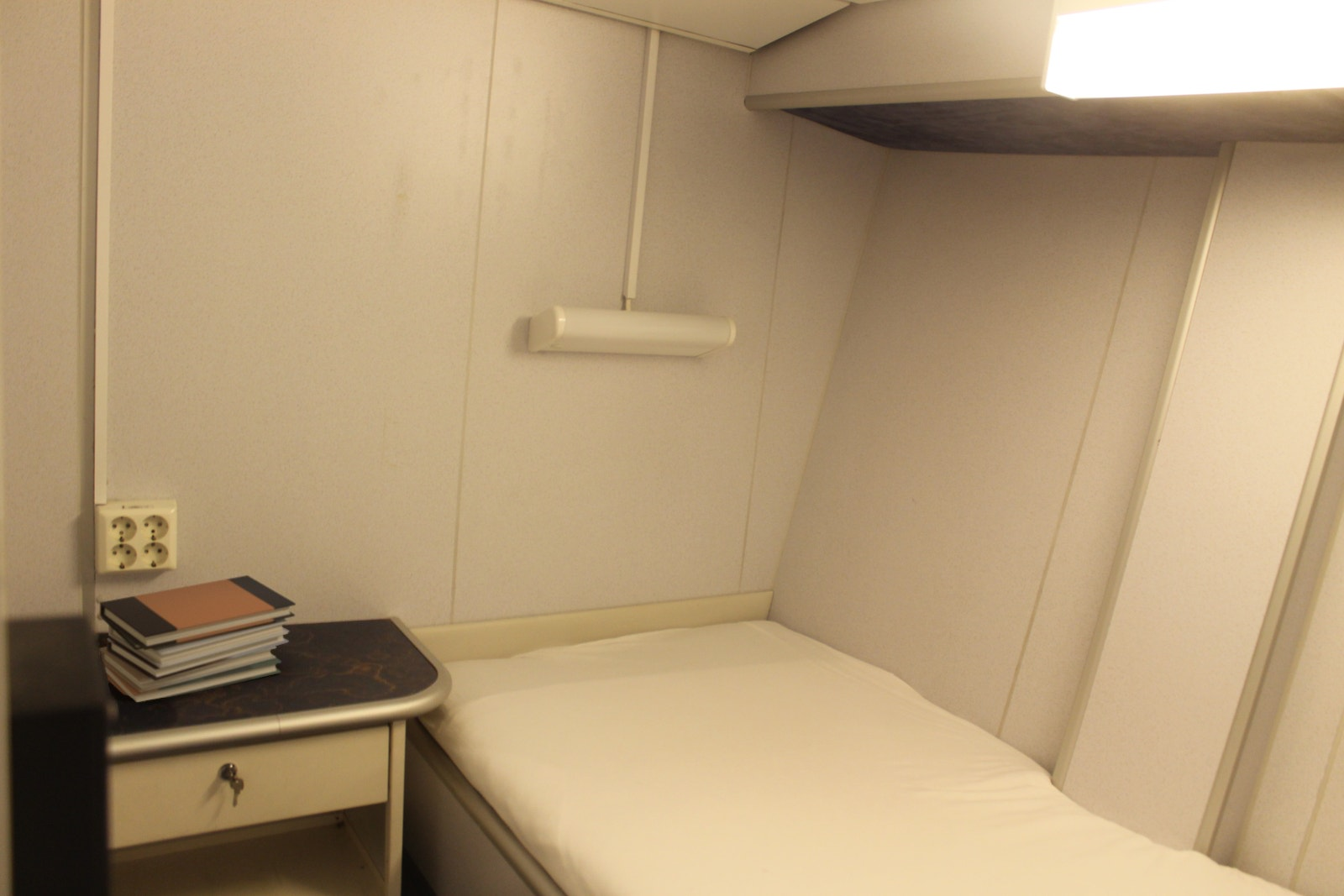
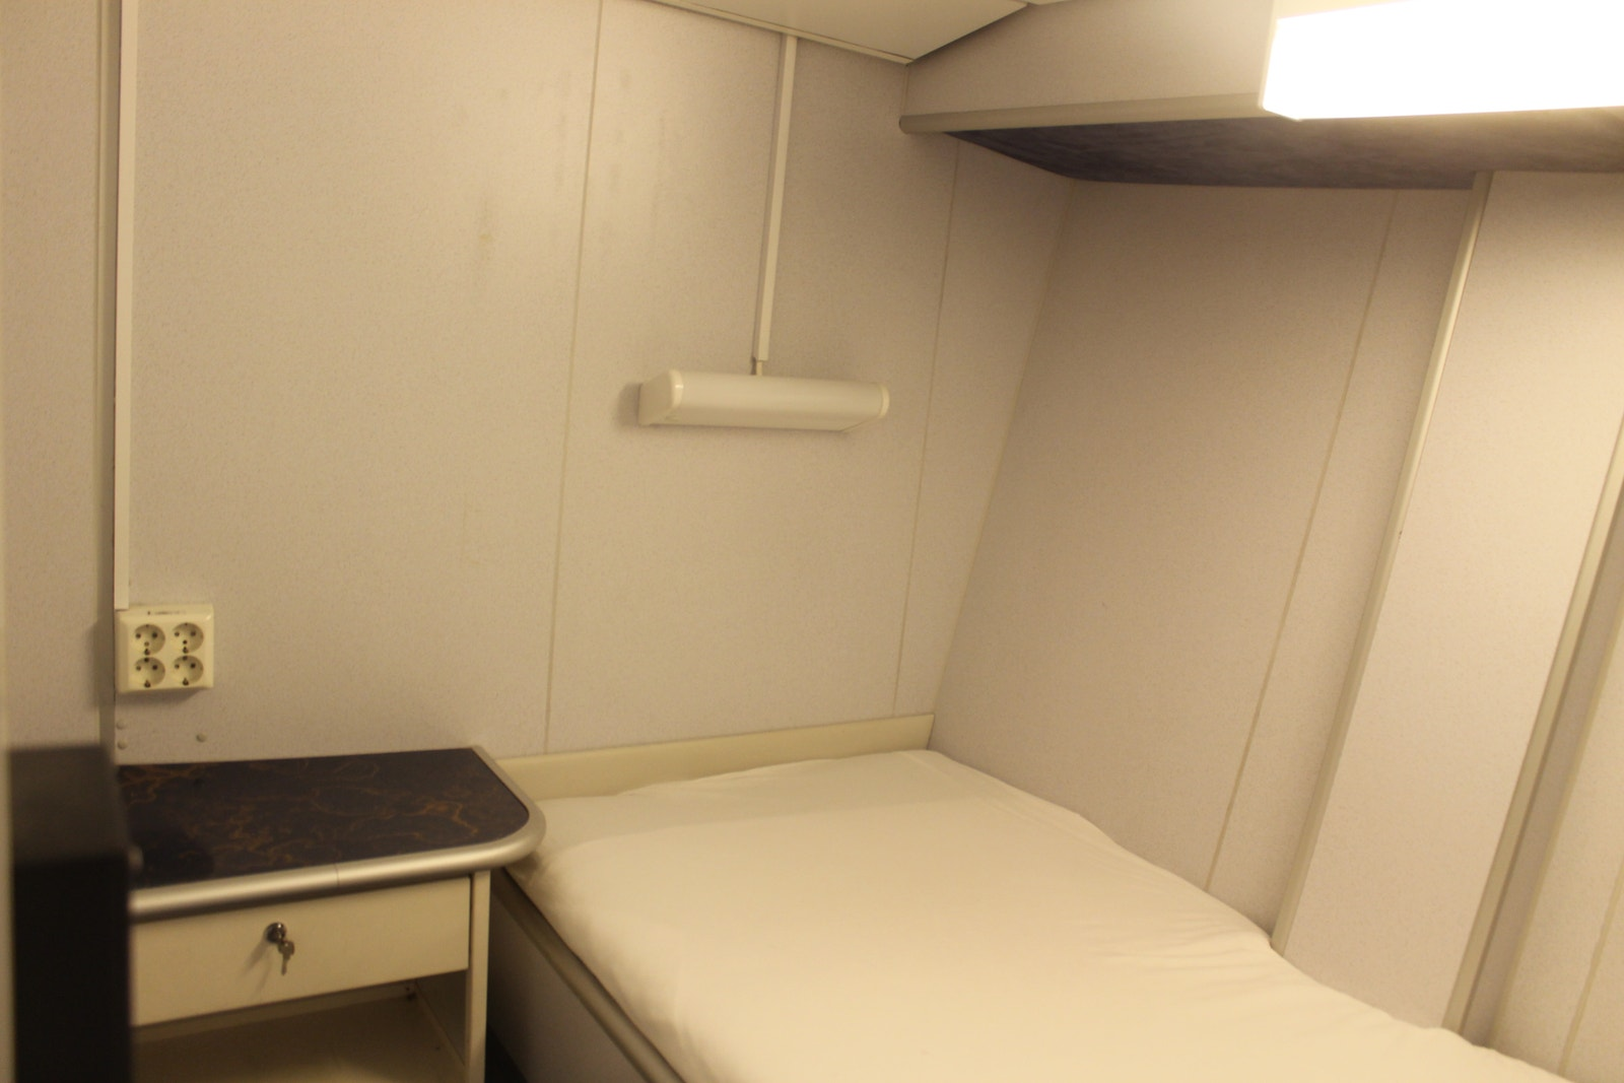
- book stack [99,574,297,703]
